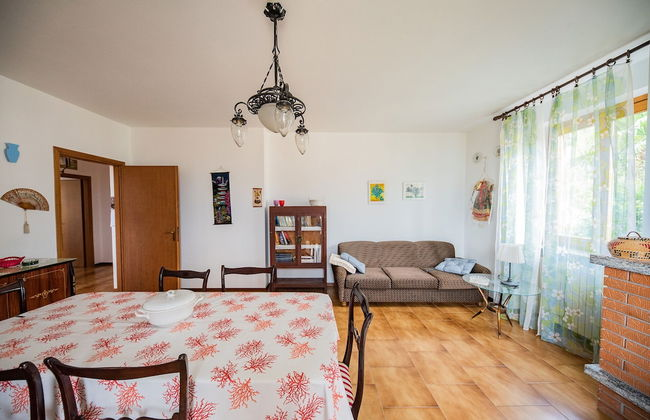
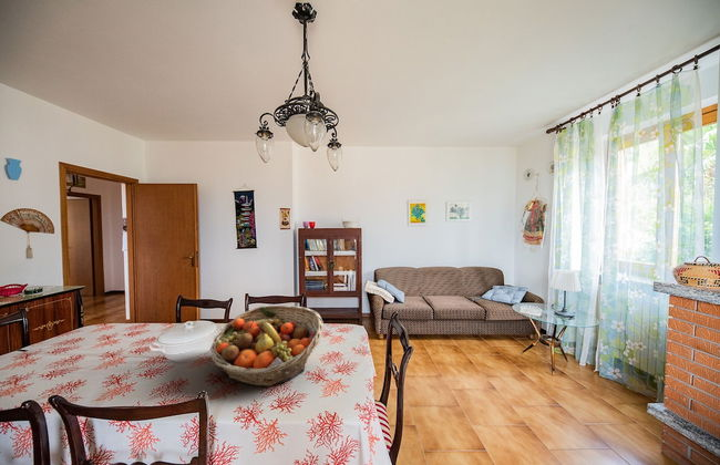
+ fruit basket [209,304,325,388]
